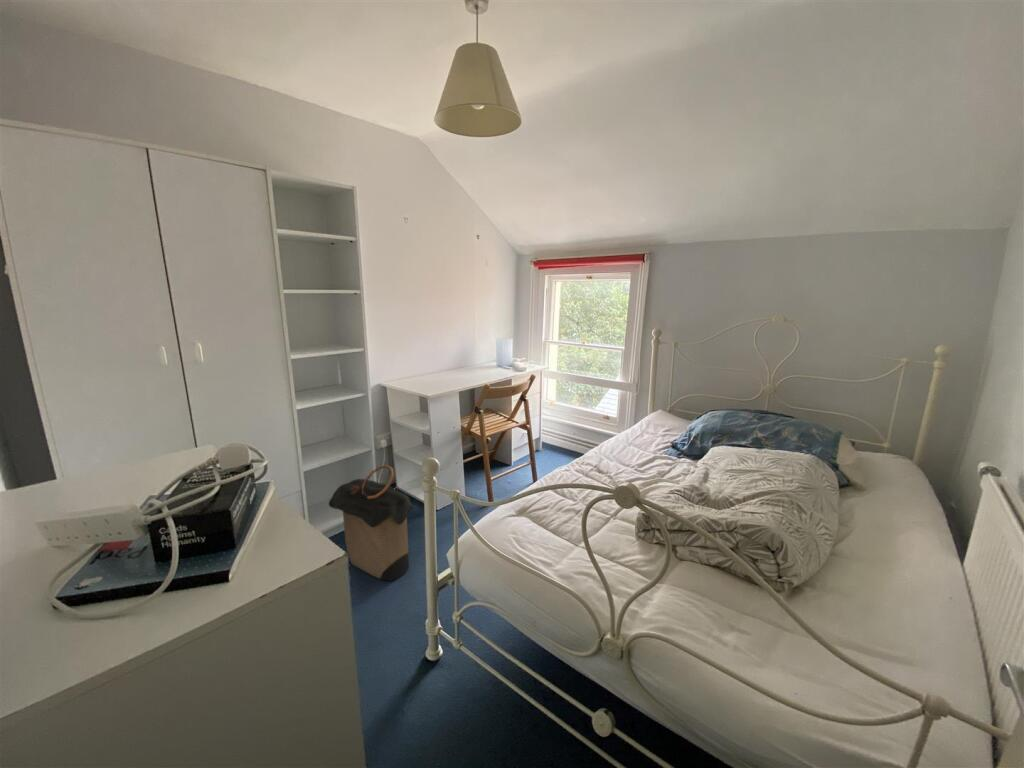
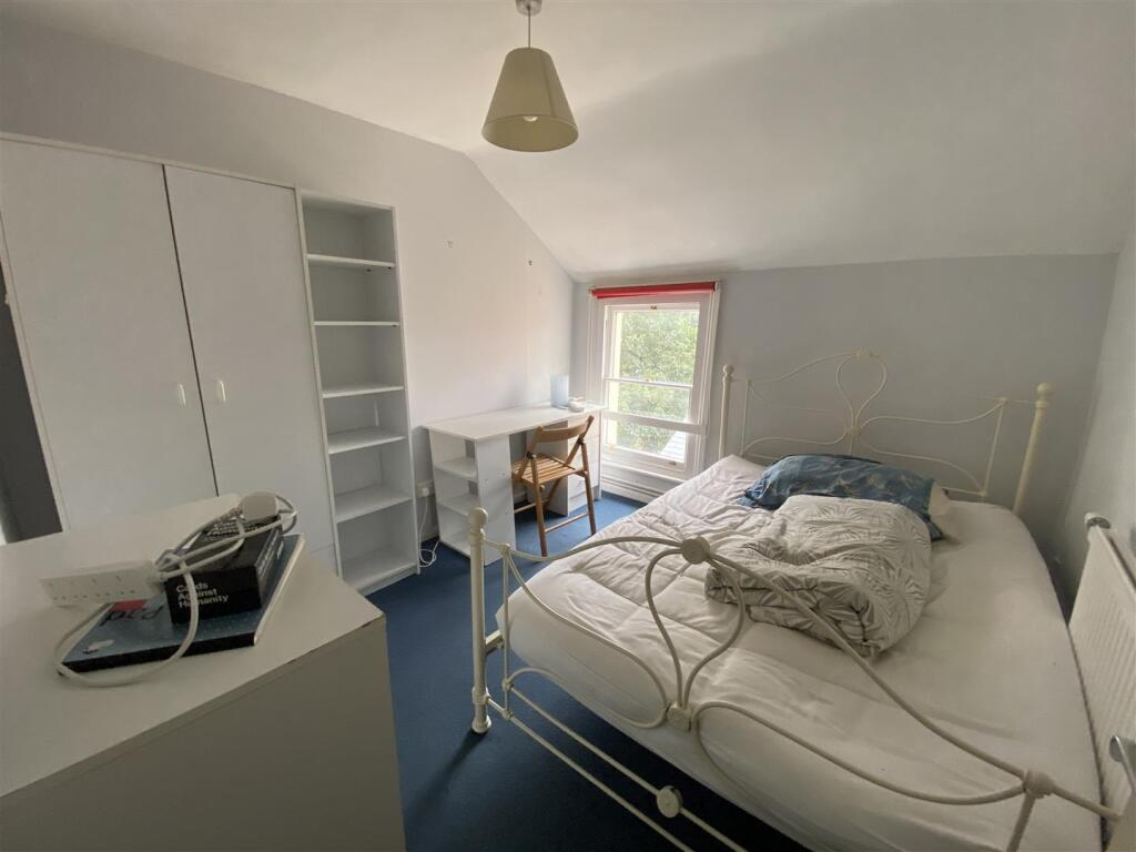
- laundry hamper [328,464,417,582]
